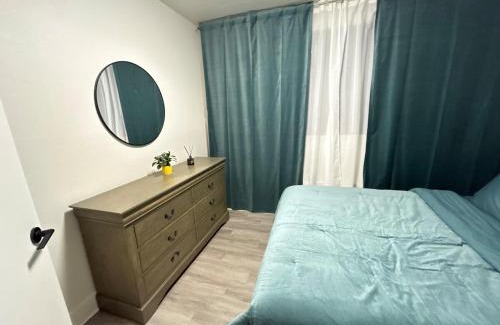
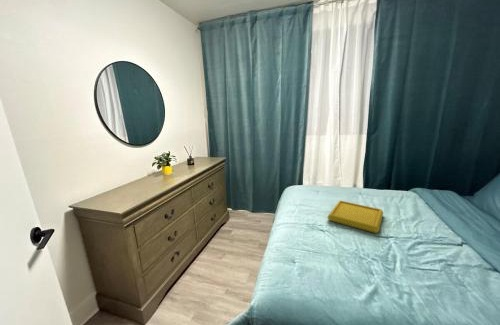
+ serving tray [327,199,384,234]
